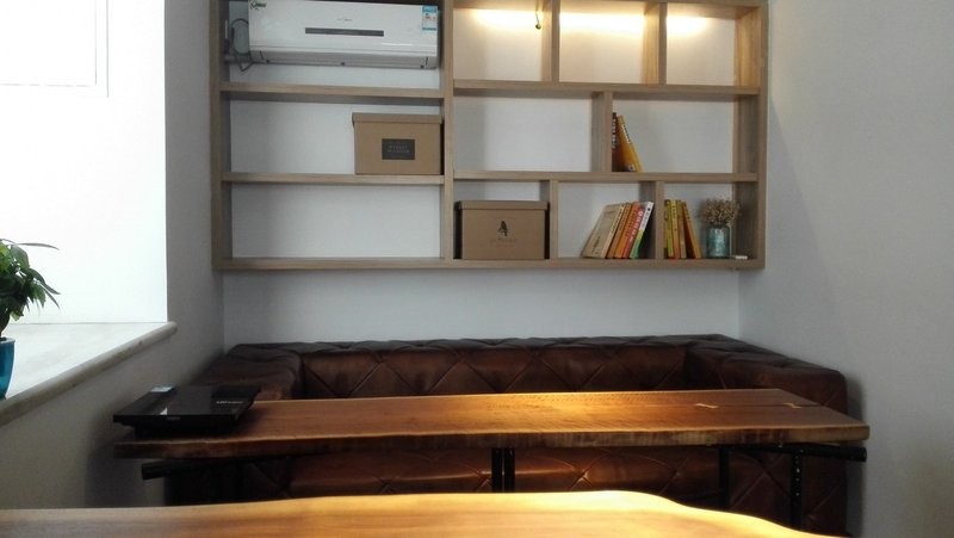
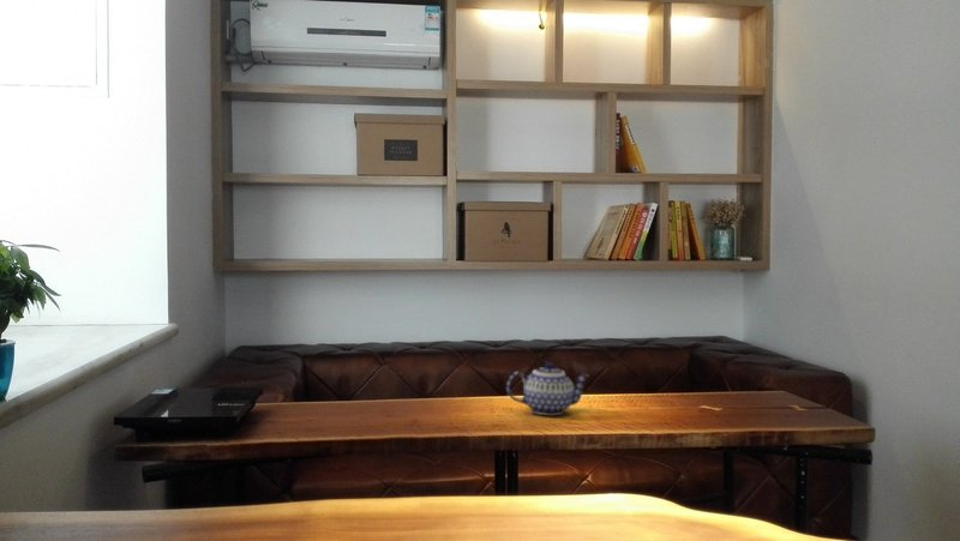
+ teapot [505,361,590,416]
